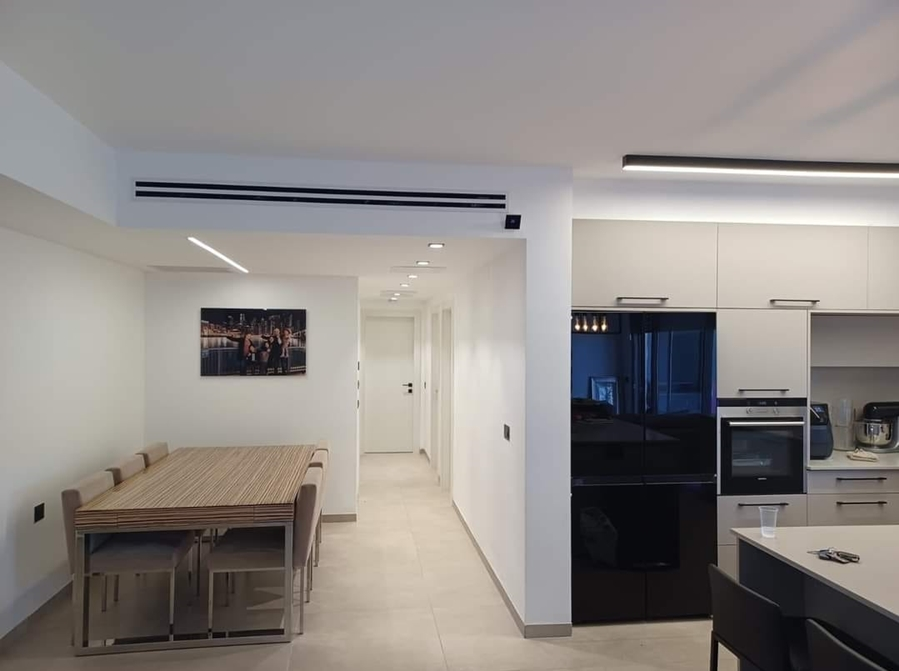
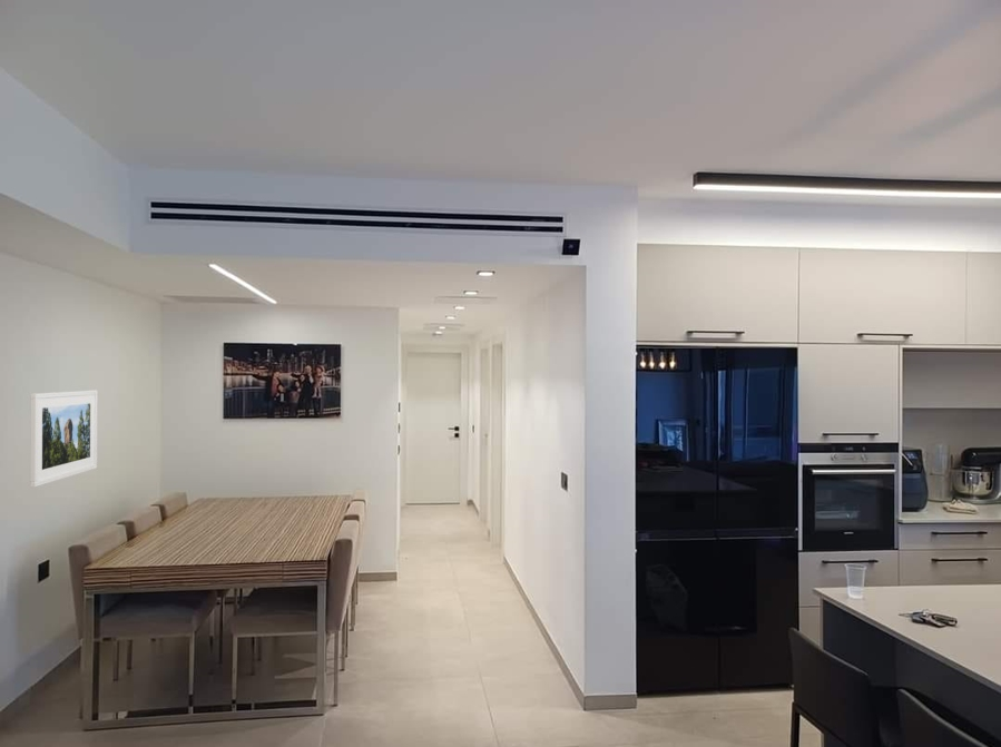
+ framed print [29,390,98,488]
